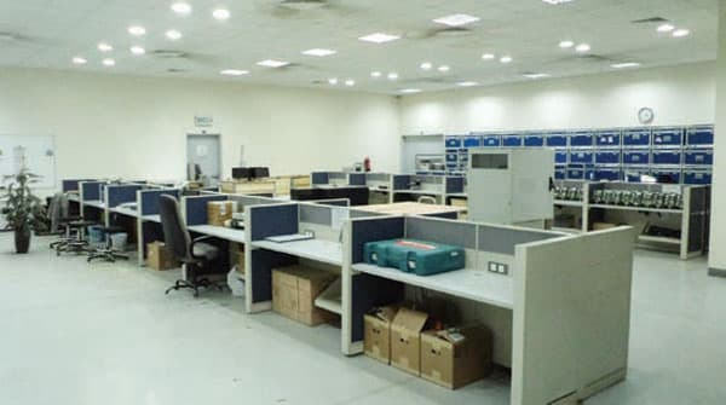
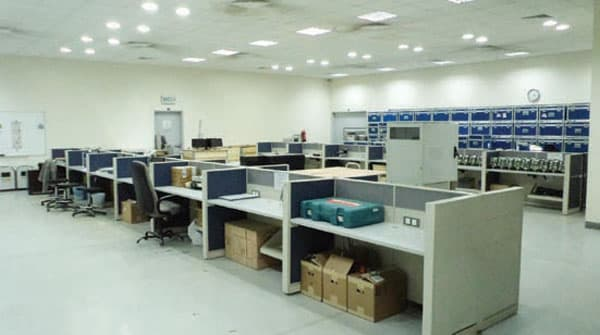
- indoor plant [0,167,48,254]
